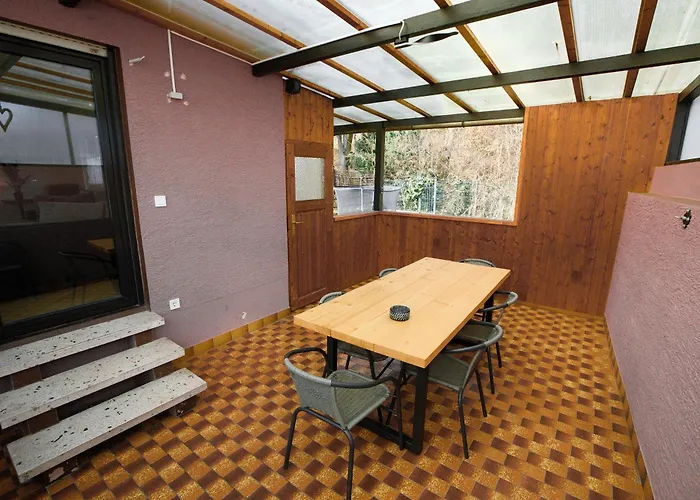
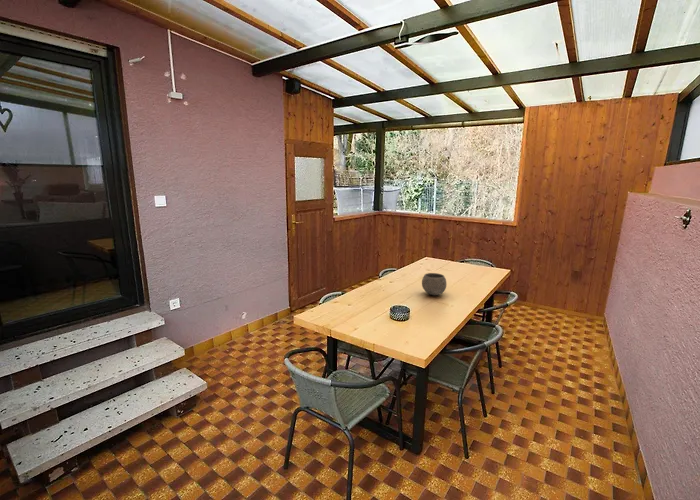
+ bowl [421,272,448,296]
